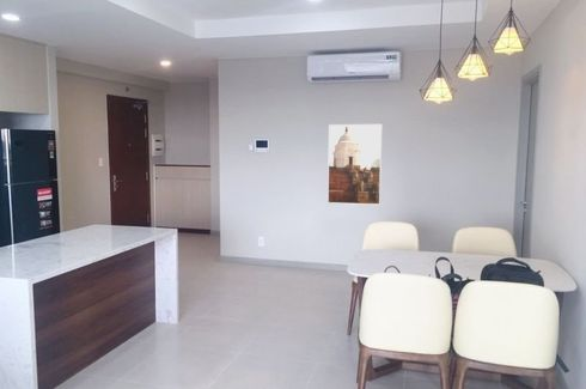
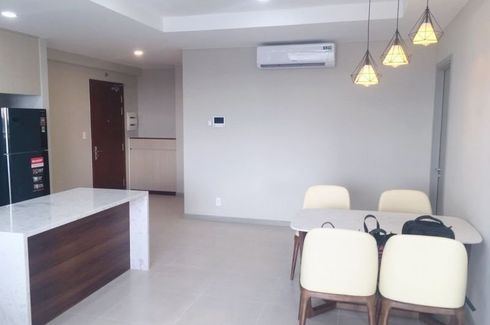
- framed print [326,123,383,206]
